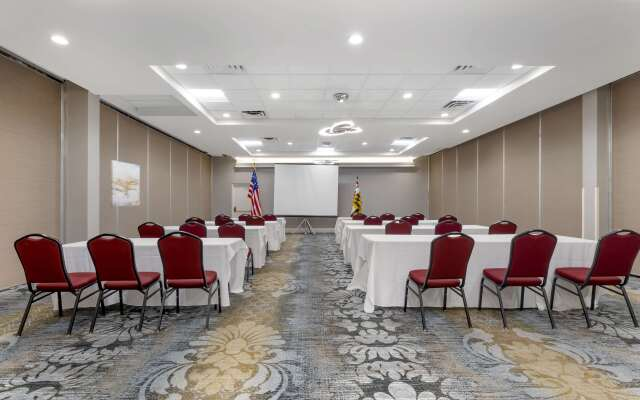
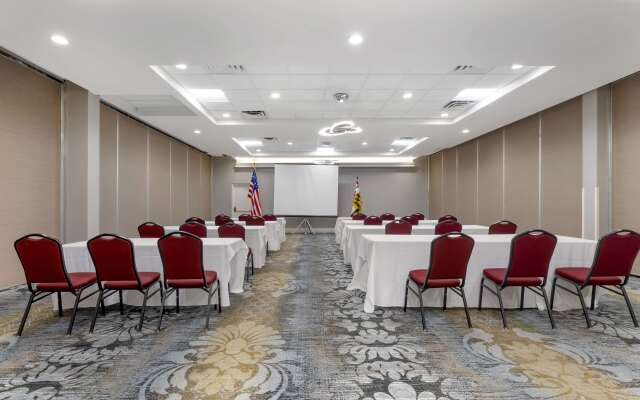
- wall art [110,159,141,207]
